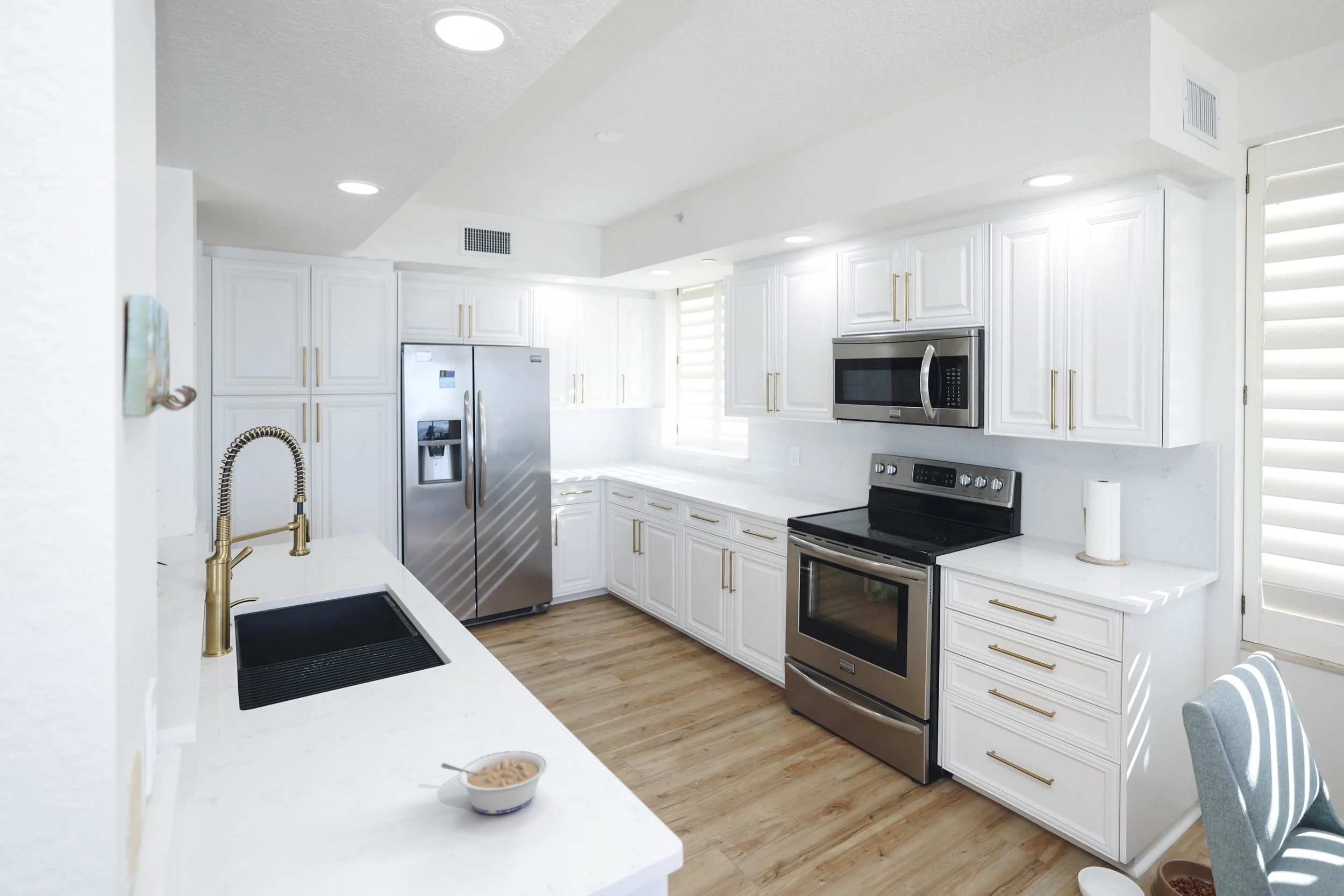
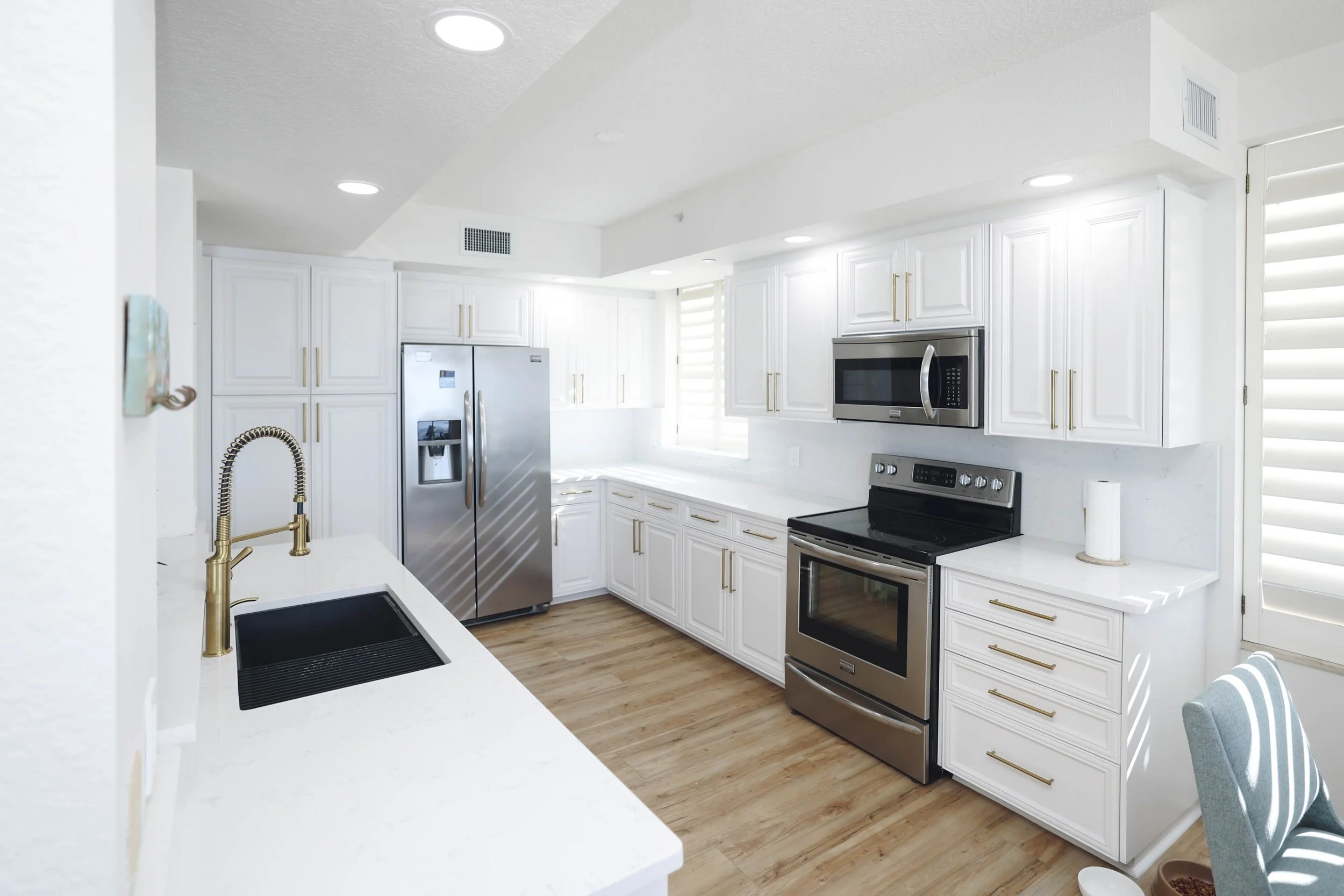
- legume [440,750,548,814]
